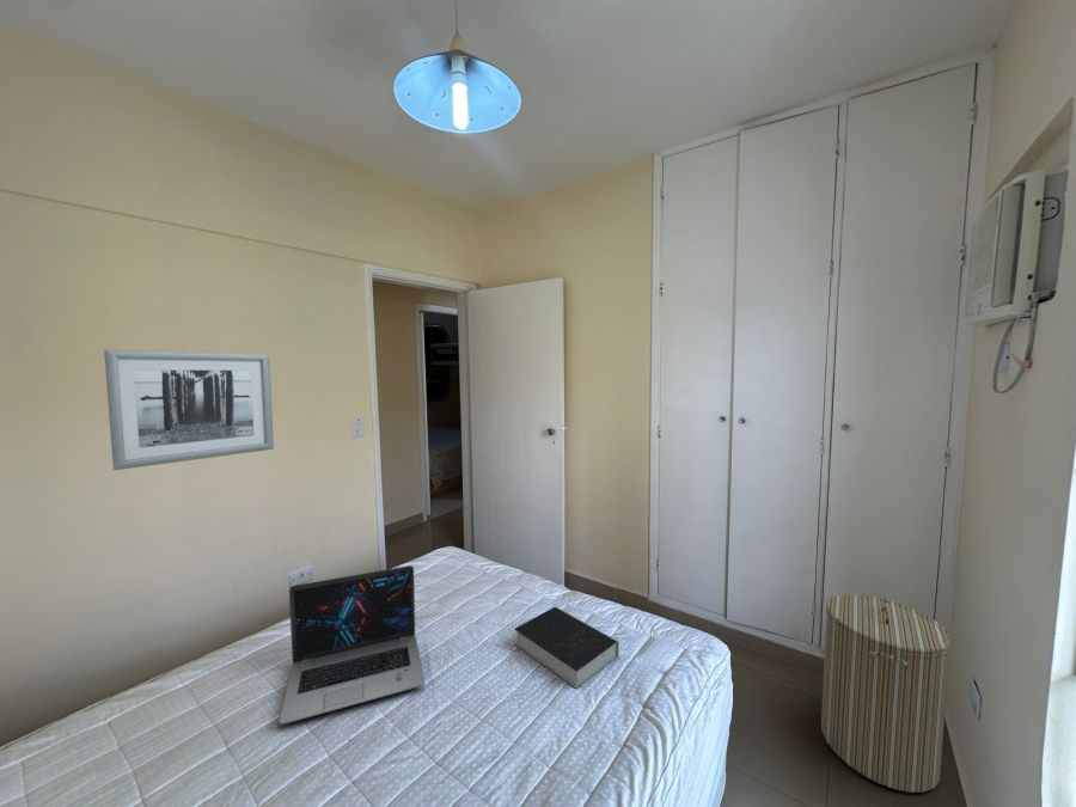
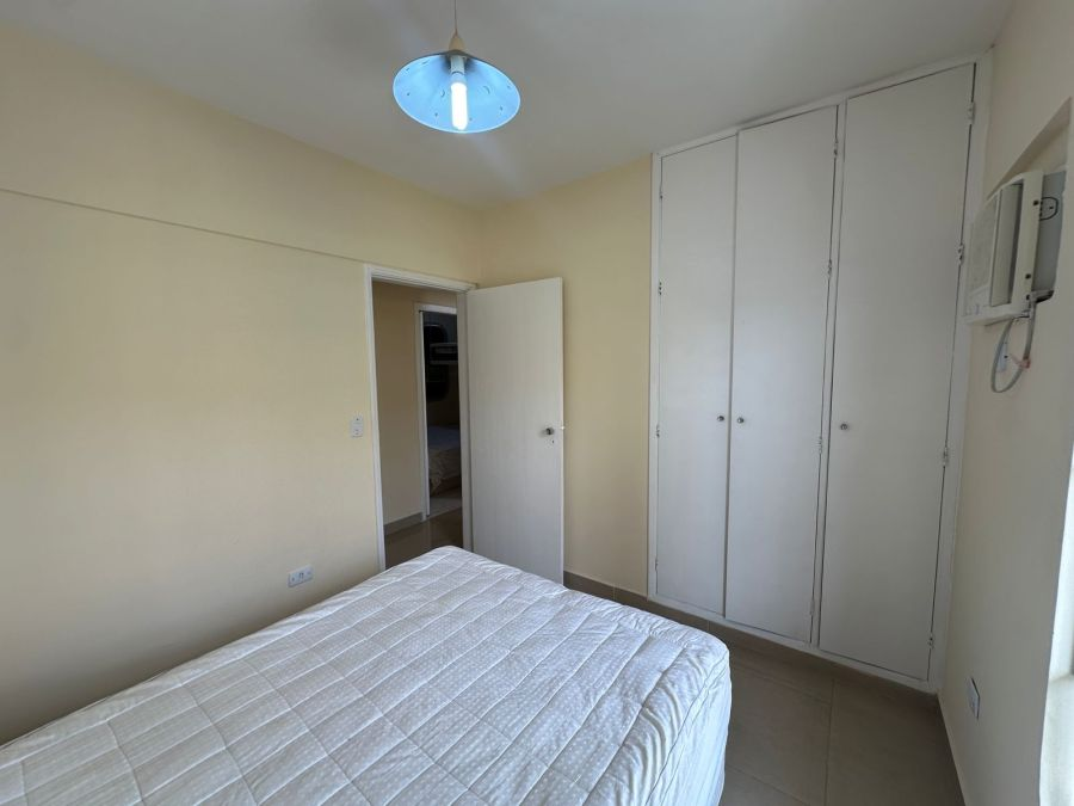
- laundry hamper [820,593,952,794]
- laptop [277,564,426,726]
- book [514,605,619,690]
- wall art [103,349,275,471]
